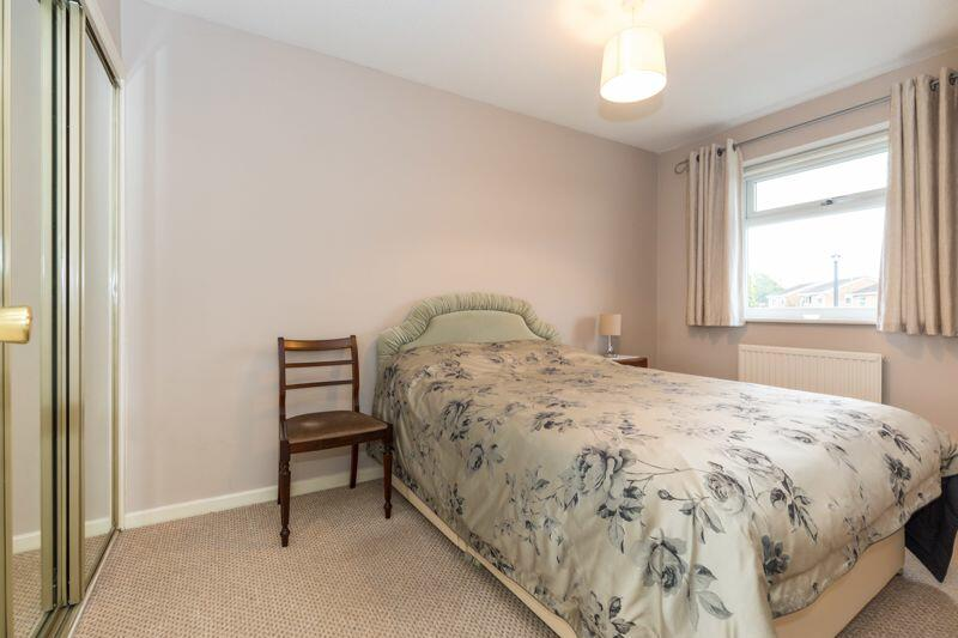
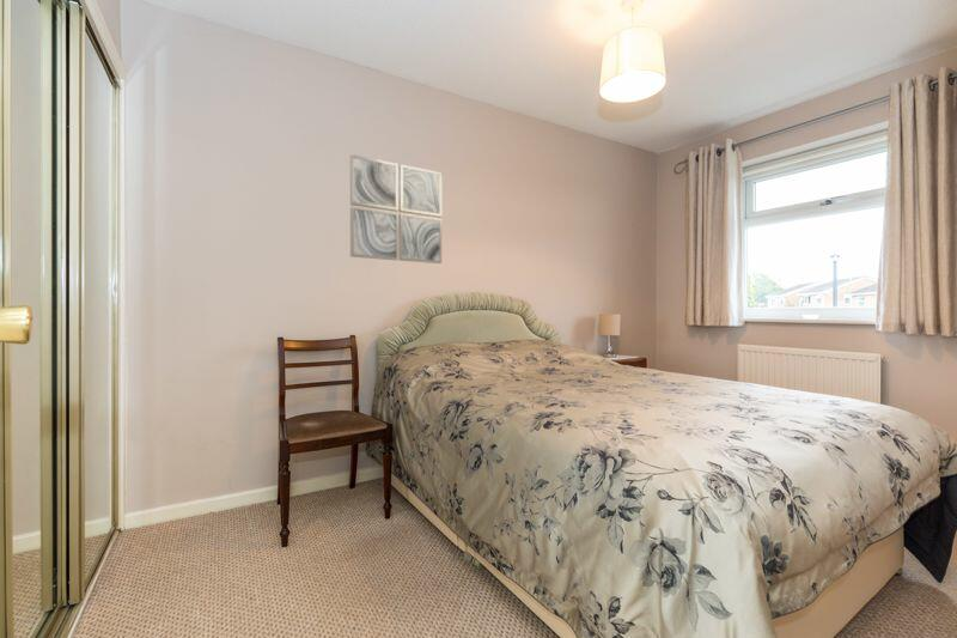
+ wall art [349,153,443,265]
